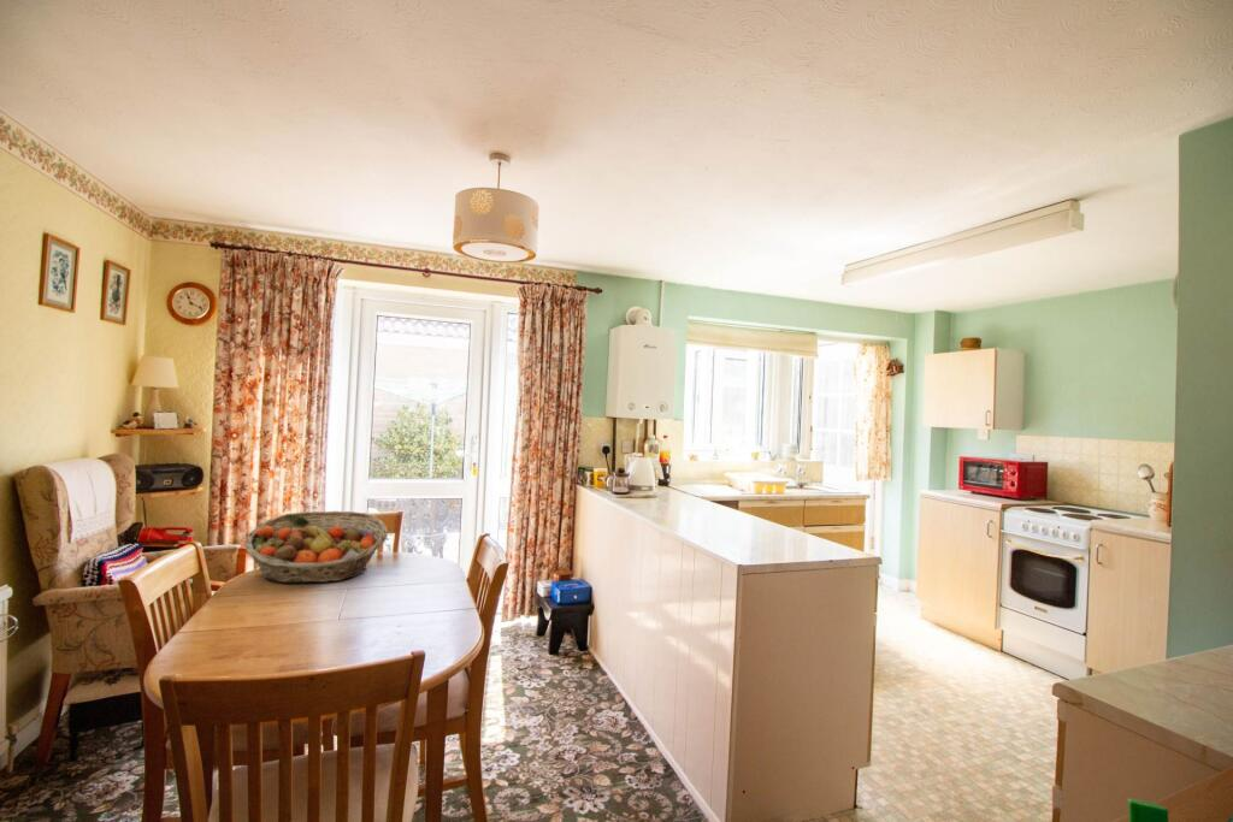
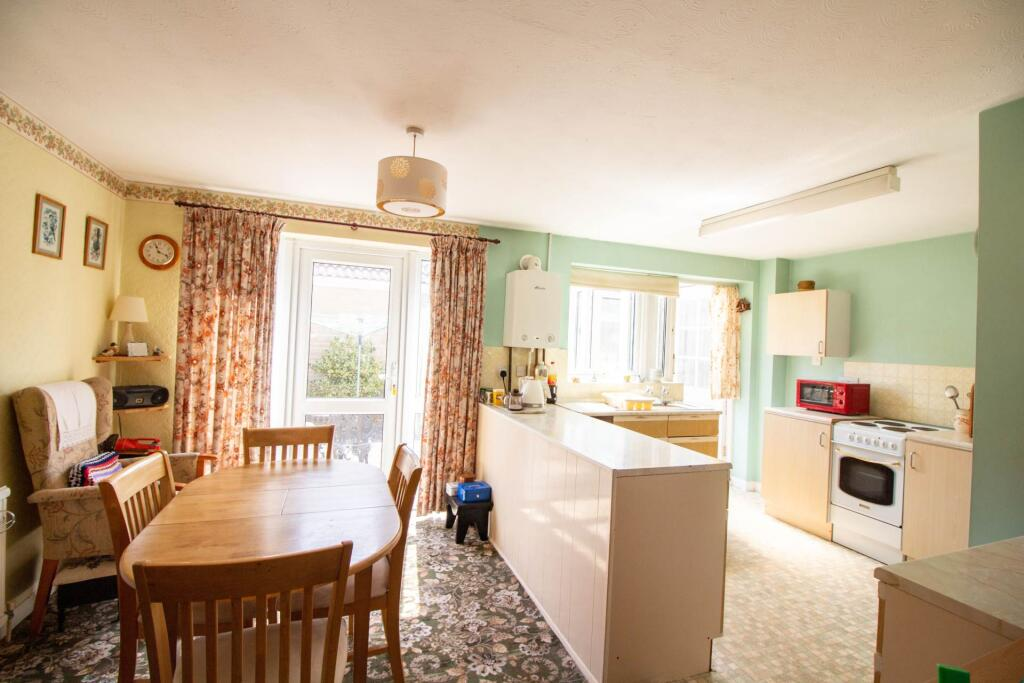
- fruit basket [242,510,389,585]
